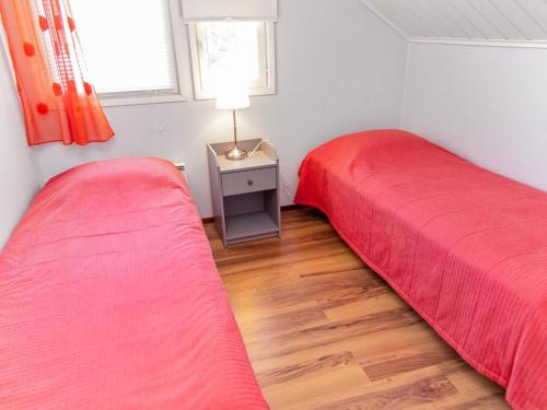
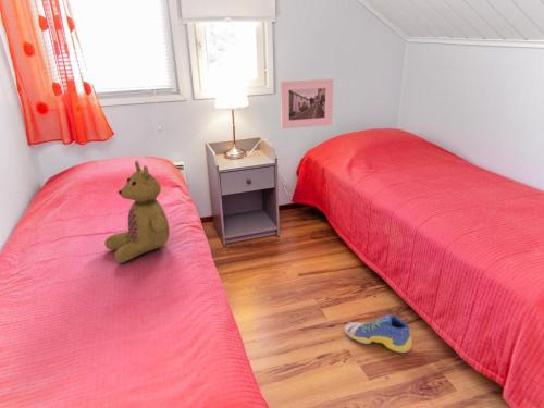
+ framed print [280,78,334,129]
+ sneaker [344,313,413,354]
+ stuffed bear [103,160,171,263]
